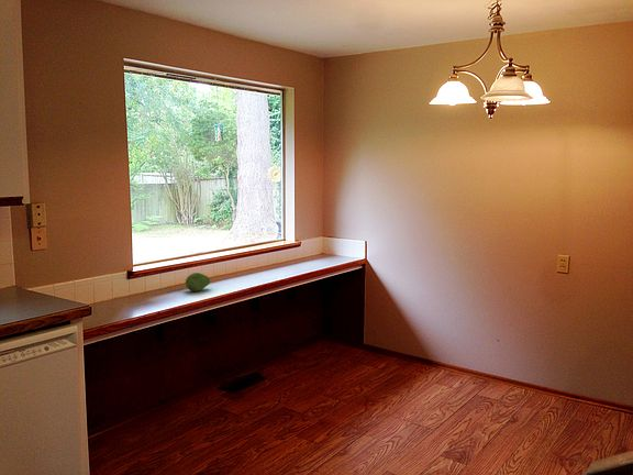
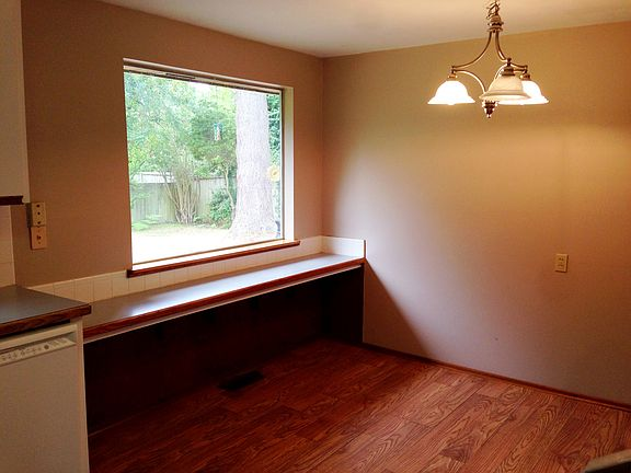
- fruit [185,272,211,292]
